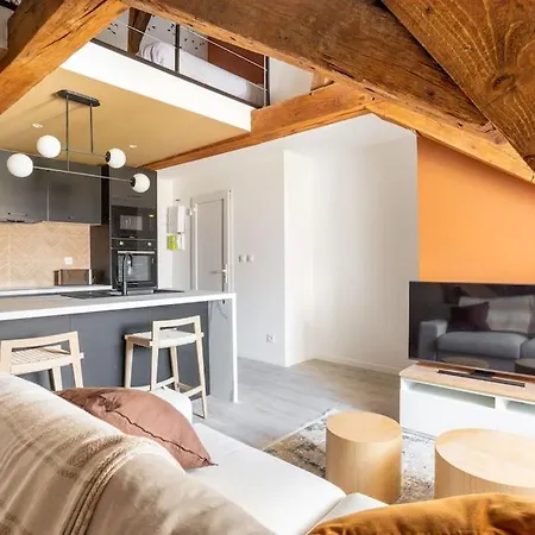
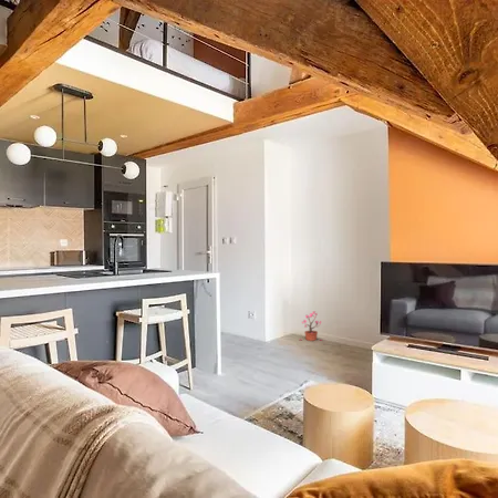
+ potted plant [299,311,323,342]
